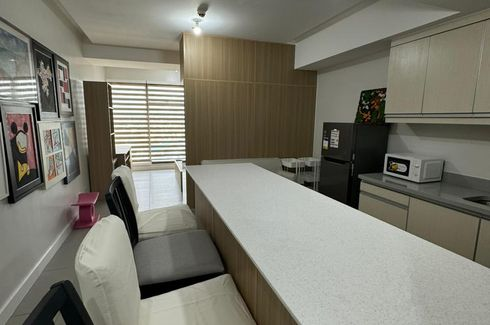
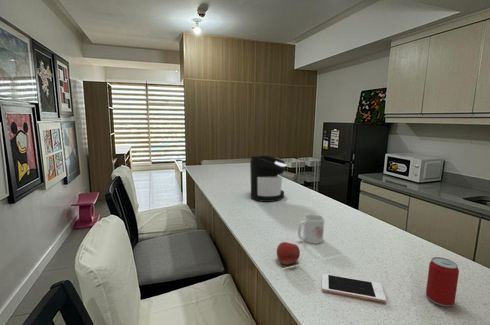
+ beer can [425,256,460,307]
+ apple [276,241,301,266]
+ cell phone [321,273,387,304]
+ mug [297,213,325,245]
+ coffee maker [249,154,288,203]
